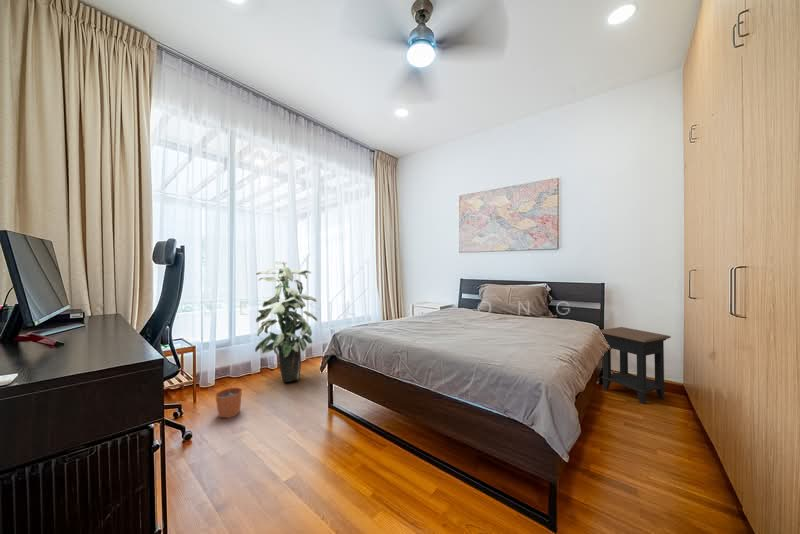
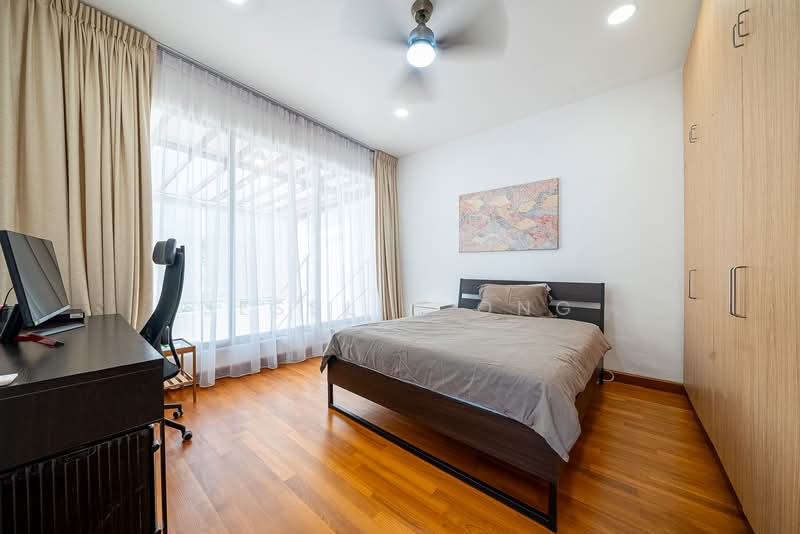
- side table [600,326,672,405]
- plant pot [214,380,243,419]
- indoor plant [254,260,318,383]
